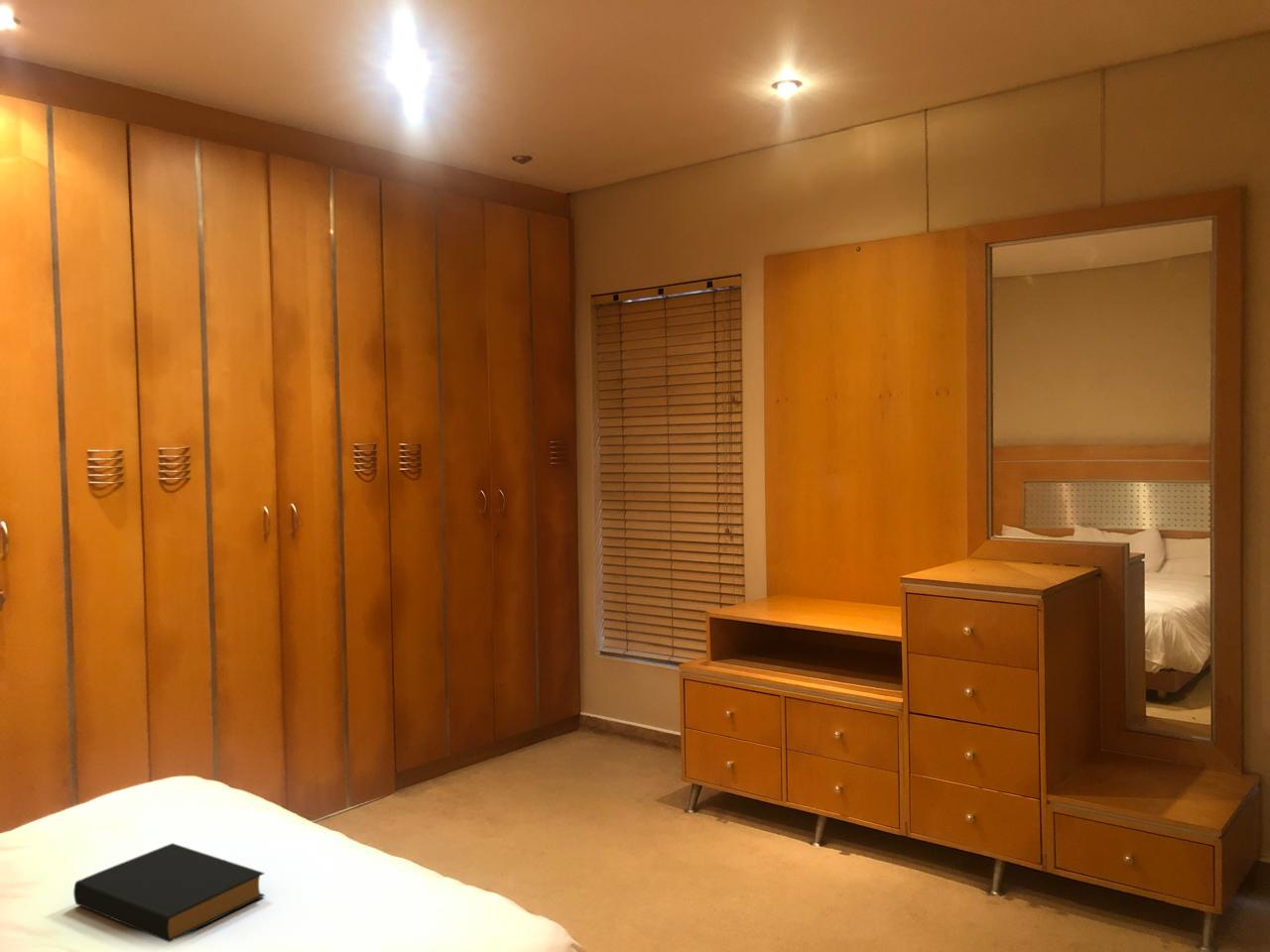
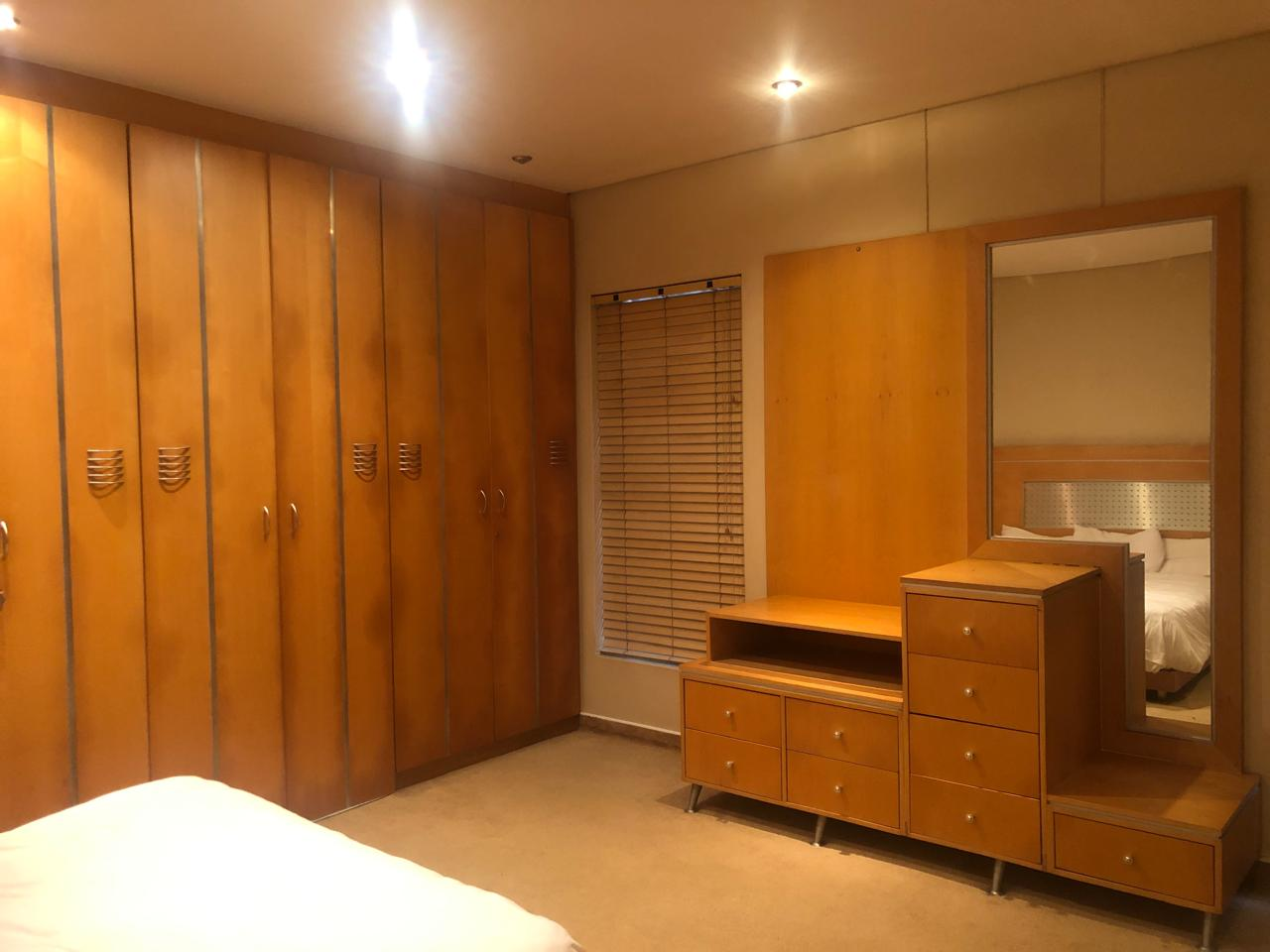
- hardback book [72,842,266,943]
